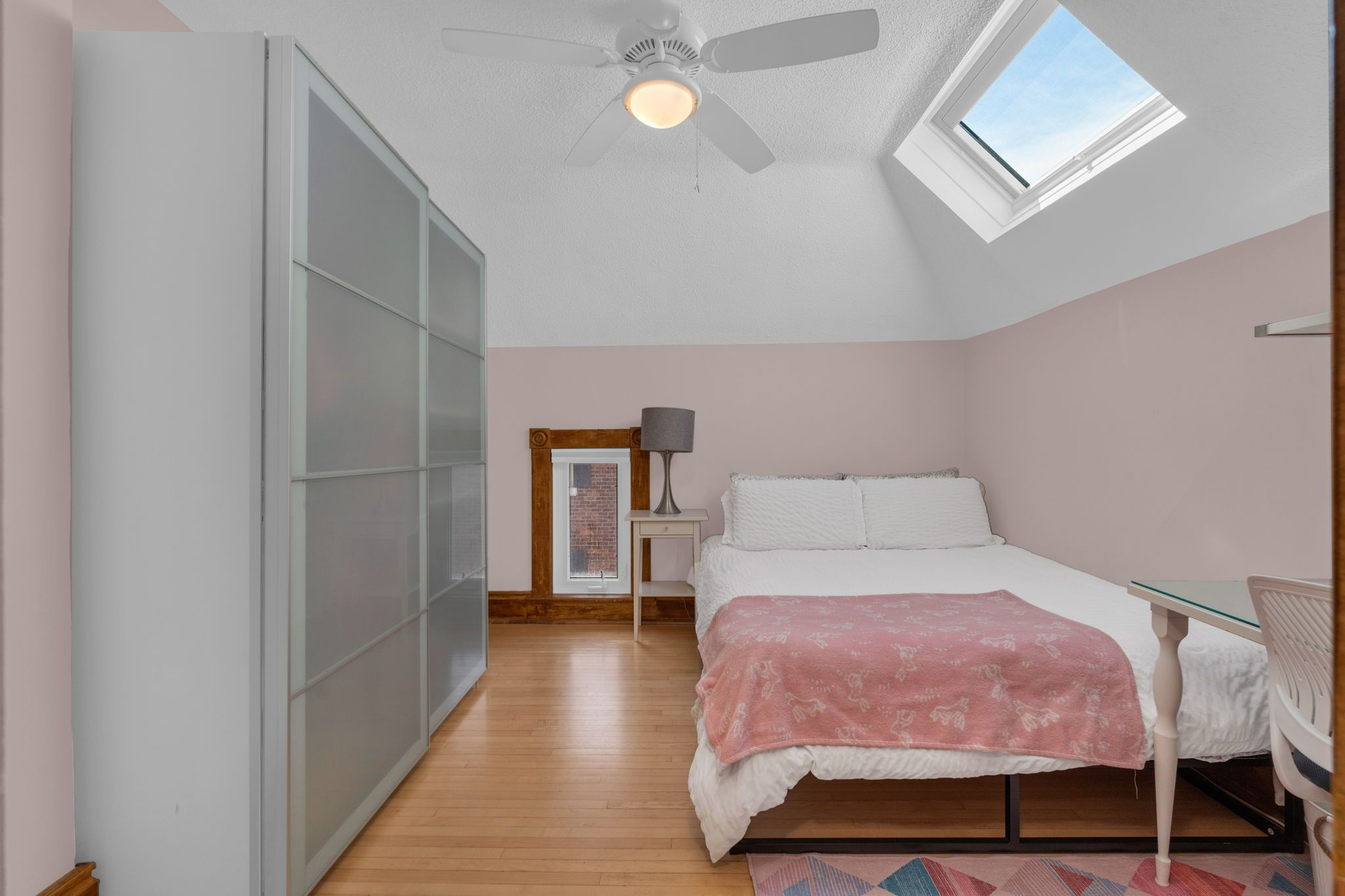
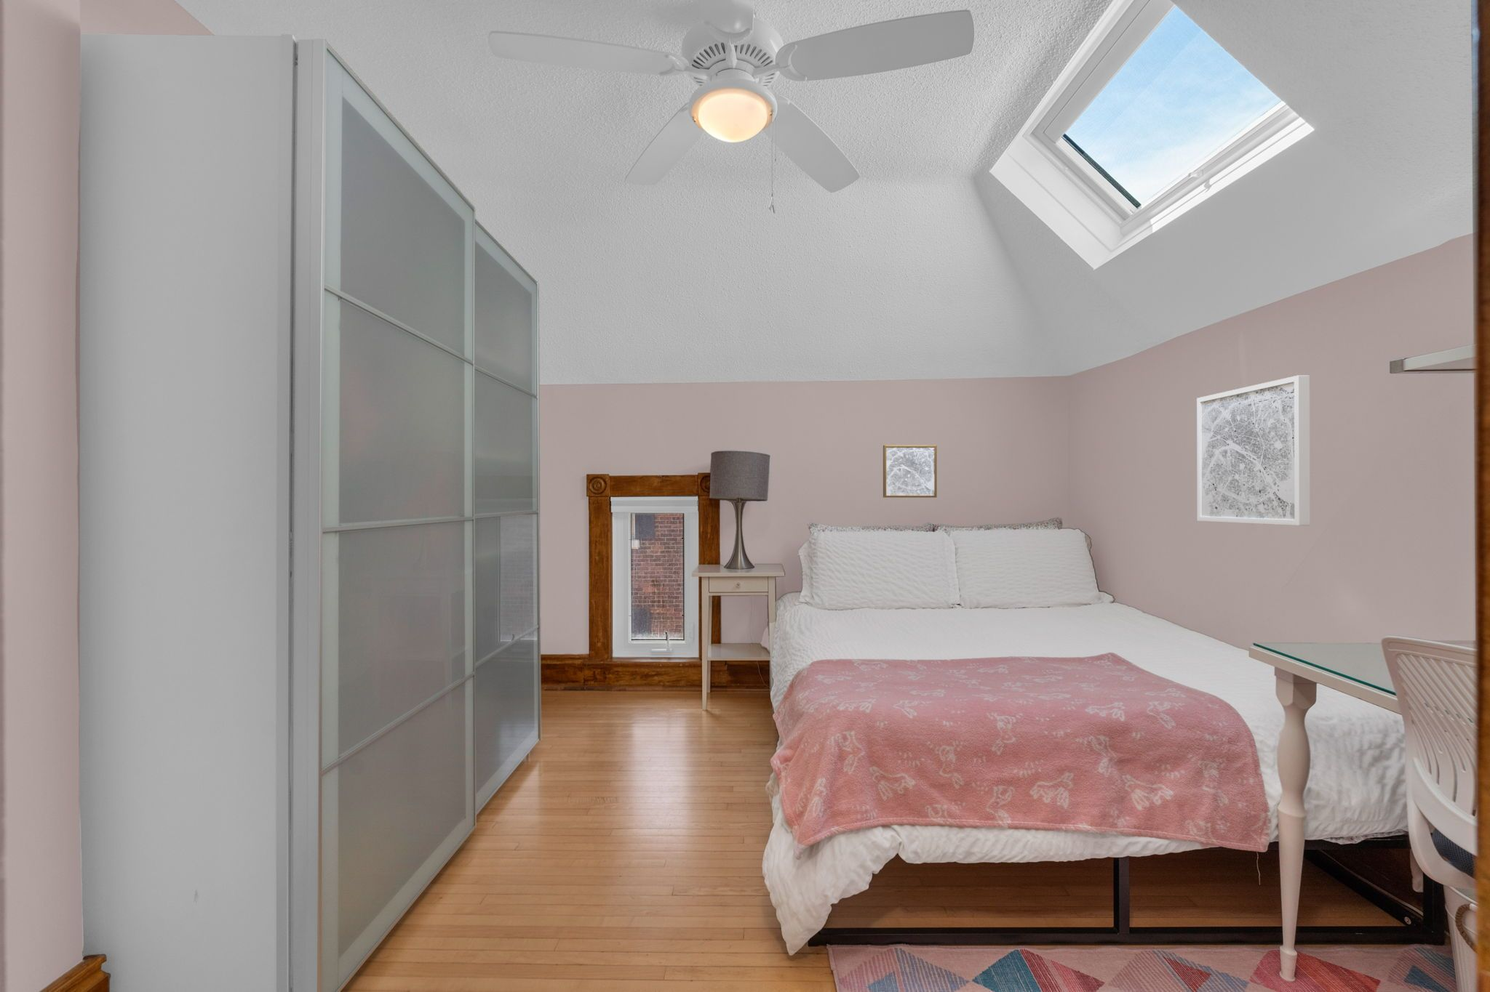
+ wall art [1196,374,1311,526]
+ wall art [883,444,938,498]
